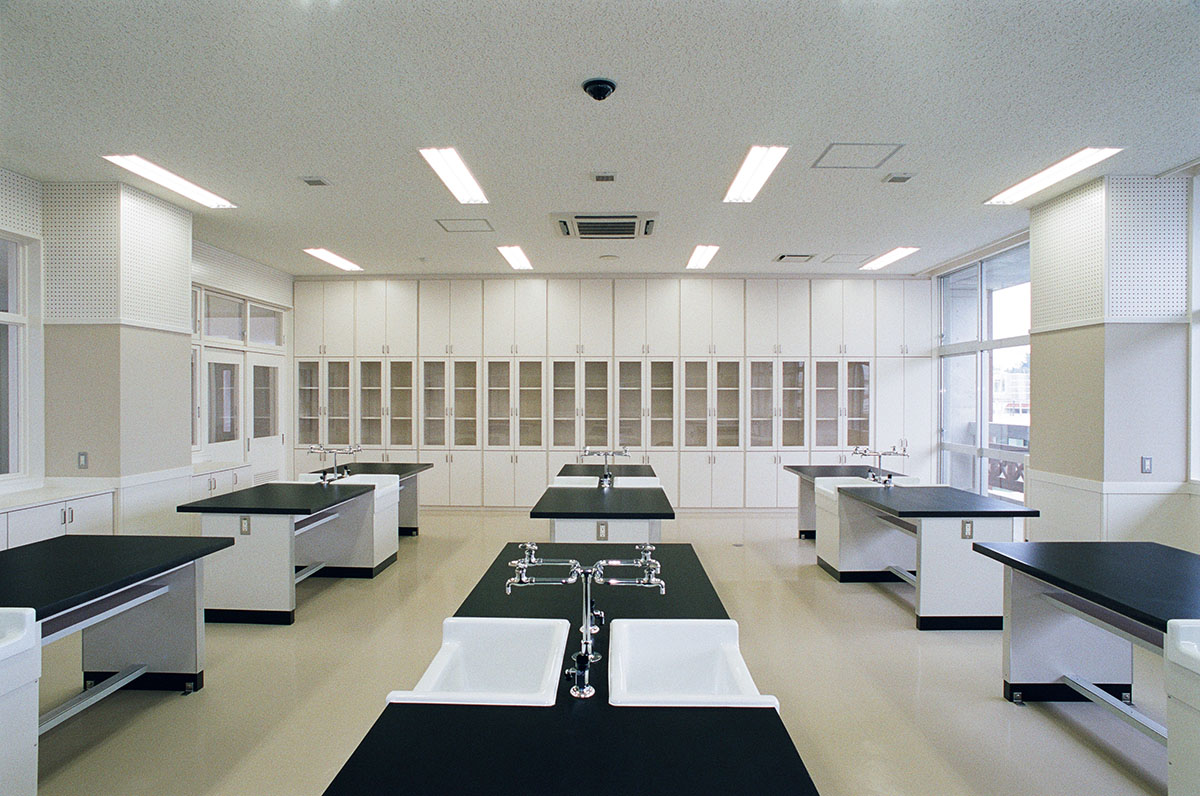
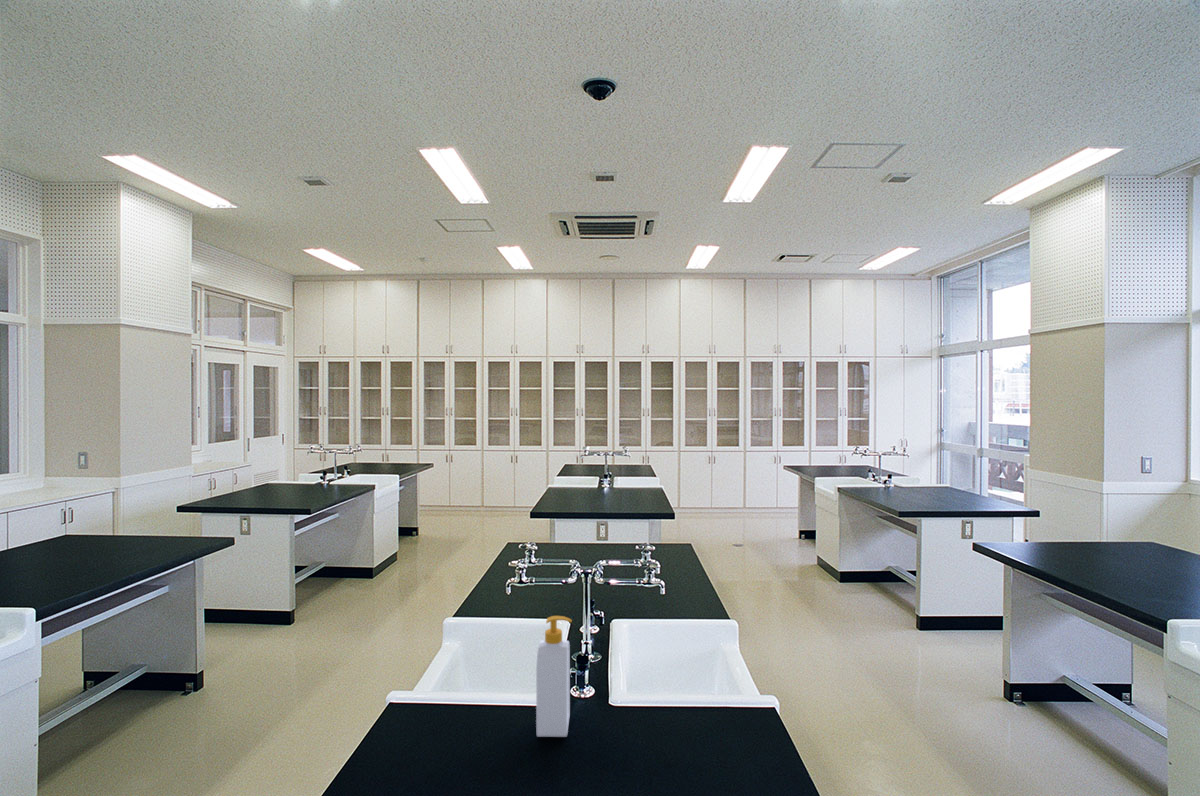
+ soap bottle [535,615,573,738]
